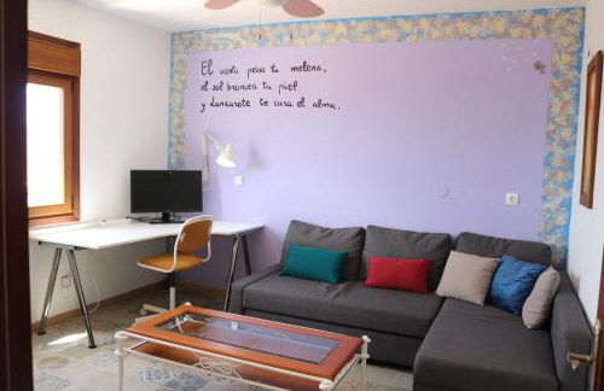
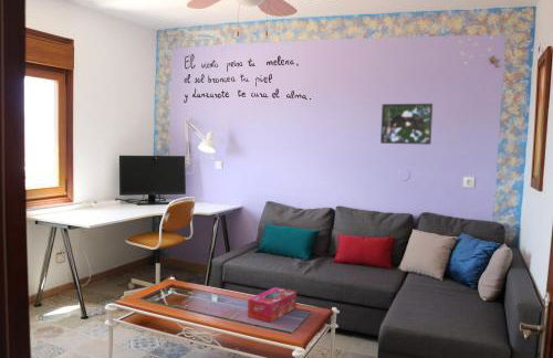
+ tissue box [247,286,298,324]
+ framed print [379,103,434,146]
